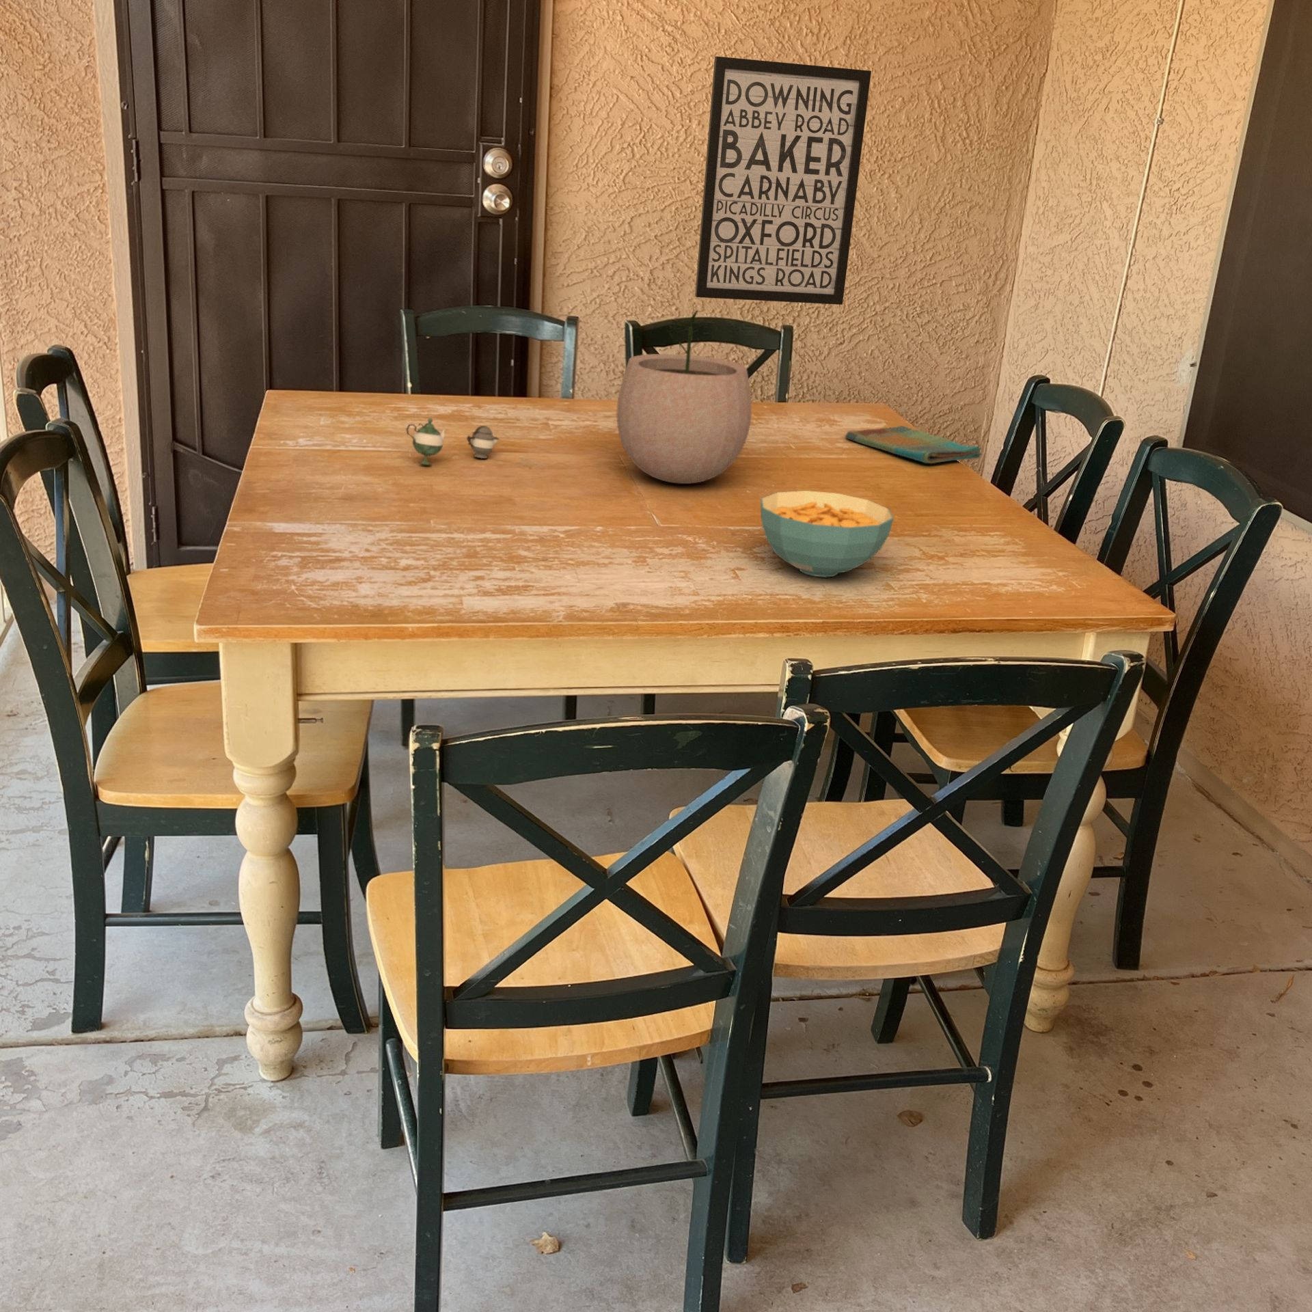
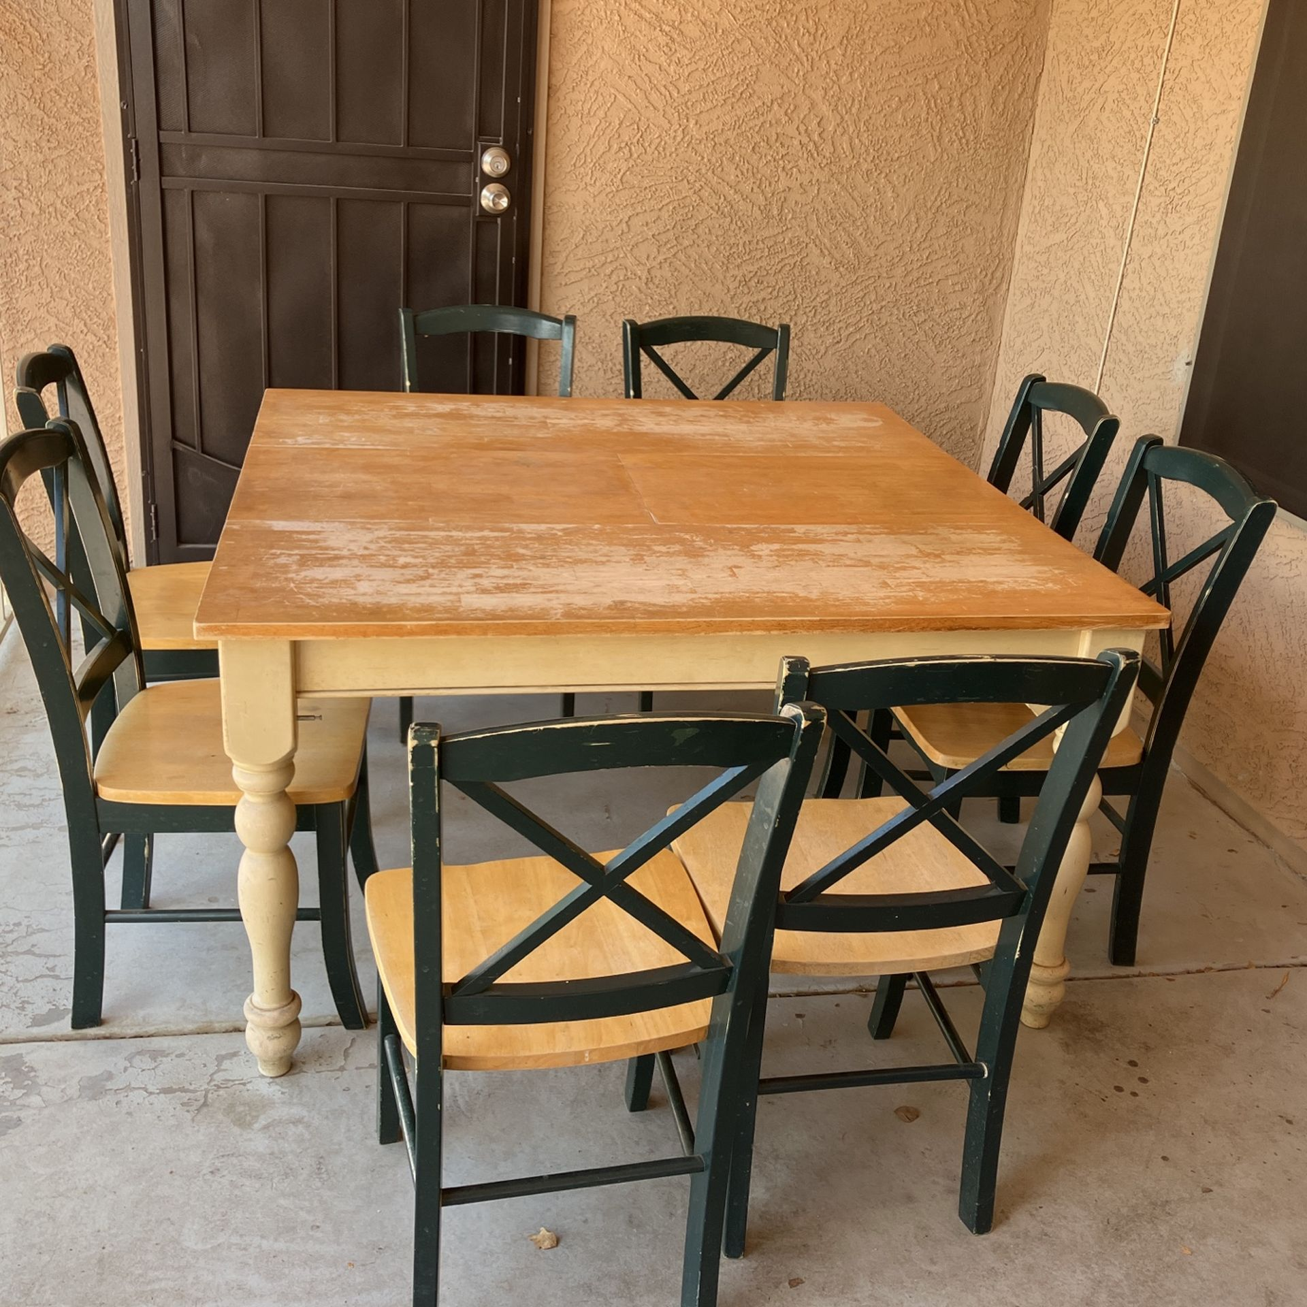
- plant pot [615,309,752,484]
- cereal bowl [759,490,894,578]
- wall art [694,56,872,305]
- dish towel [845,425,983,464]
- teapot [405,418,500,465]
